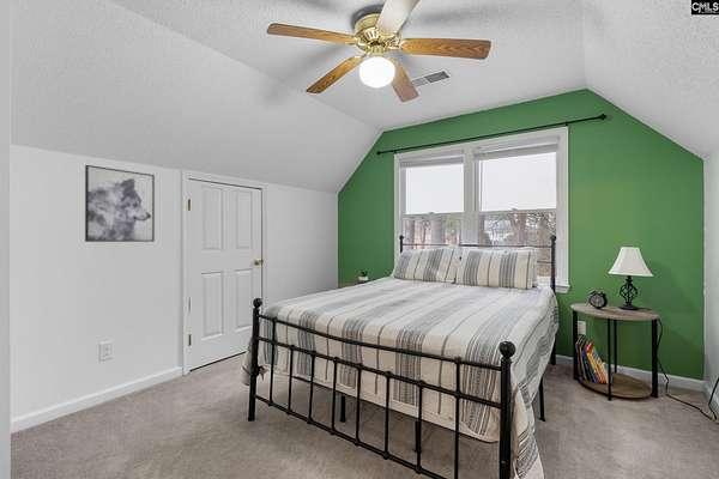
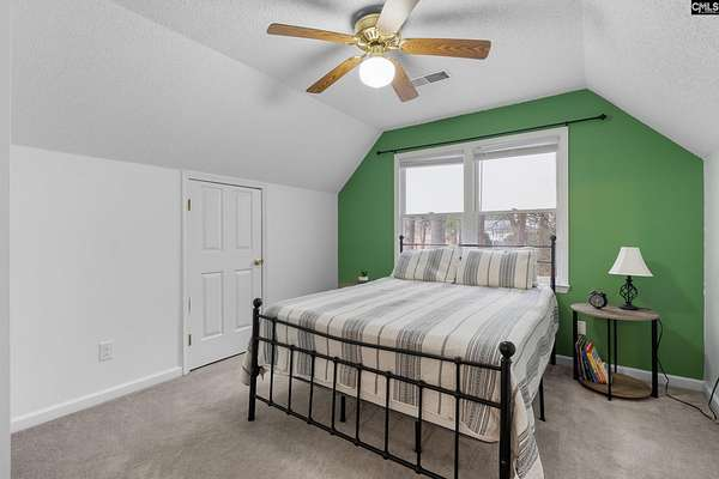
- wall art [84,164,156,243]
